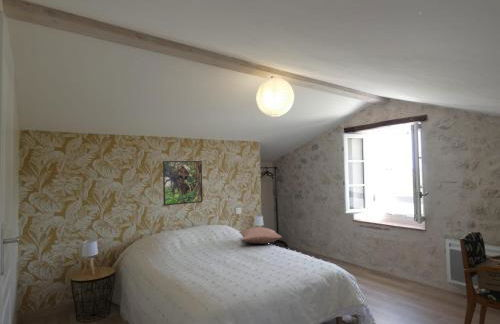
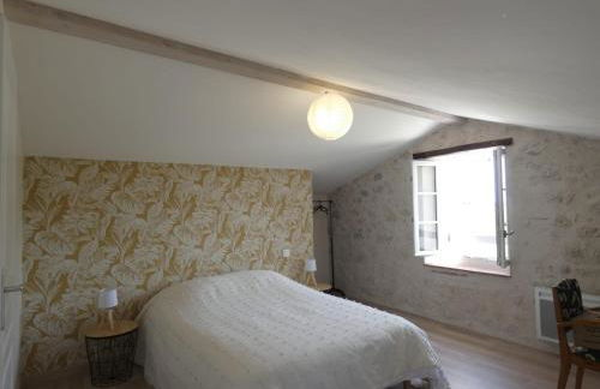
- pillow [238,226,283,245]
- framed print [162,160,203,206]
